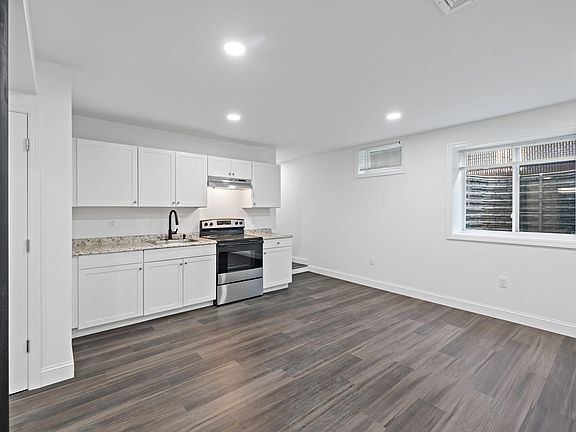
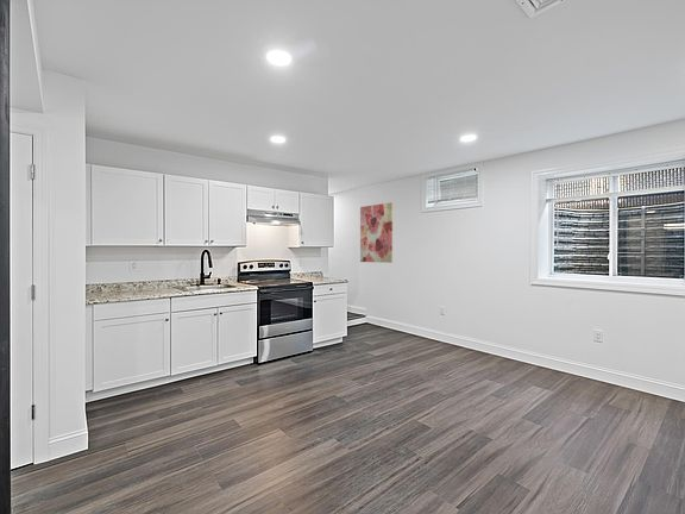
+ wall art [359,201,394,264]
